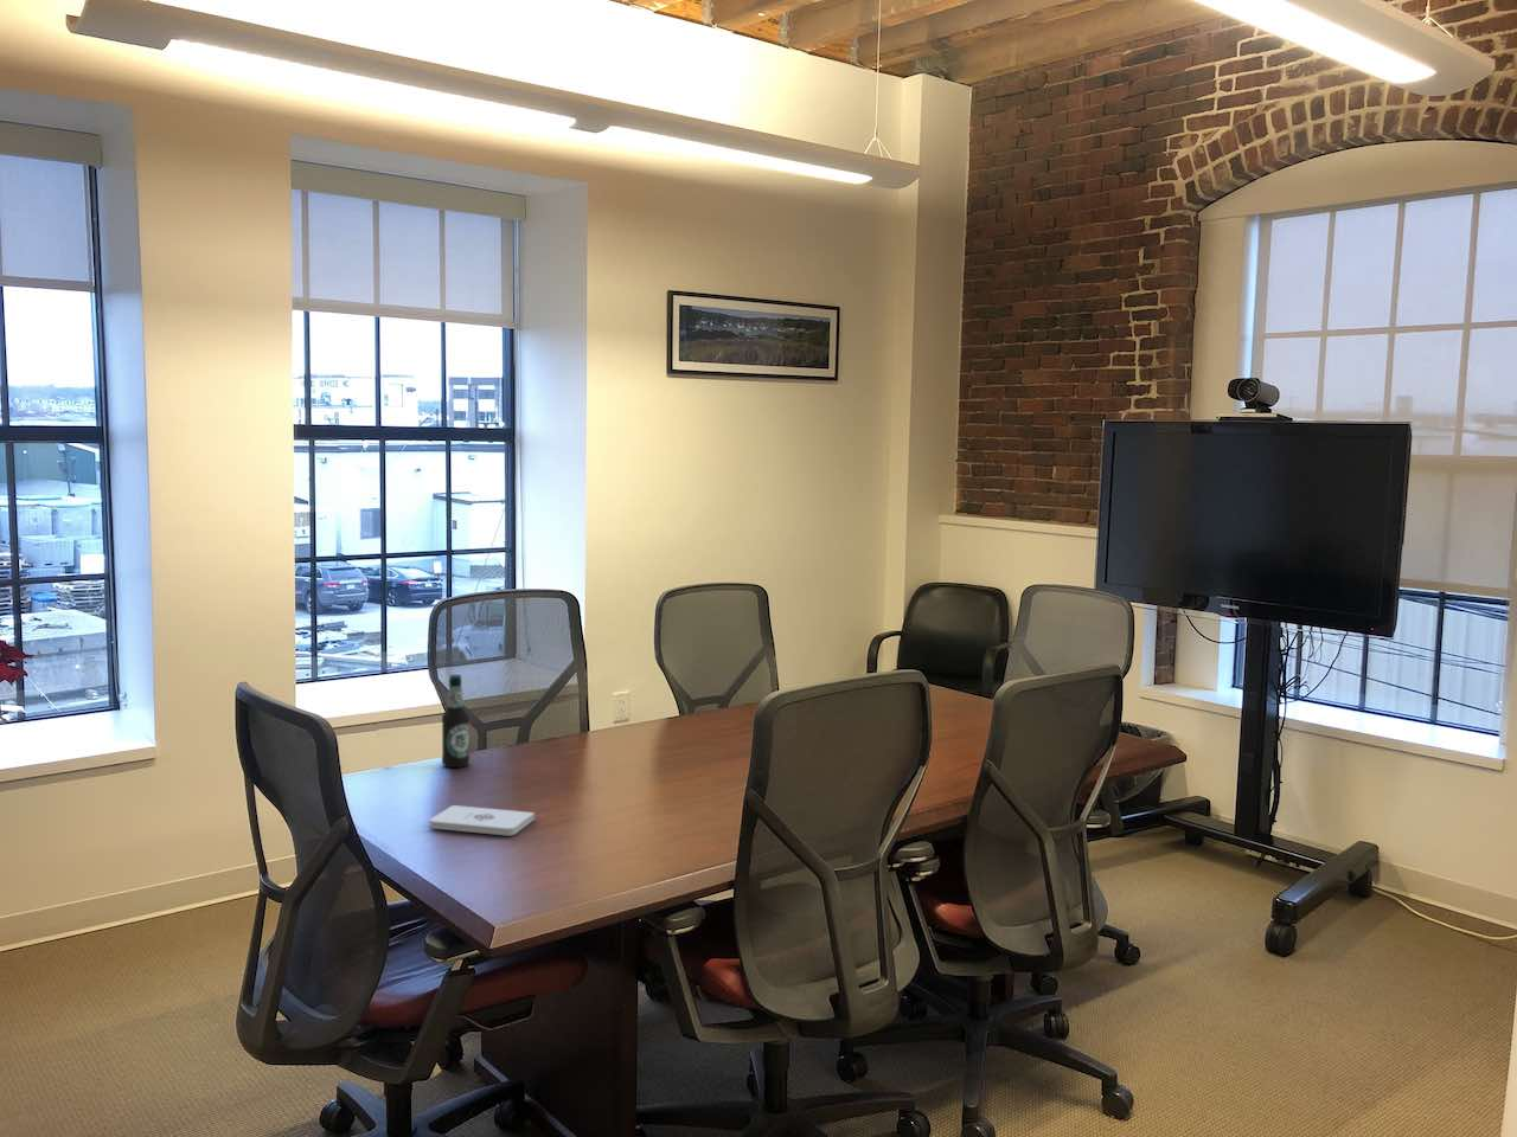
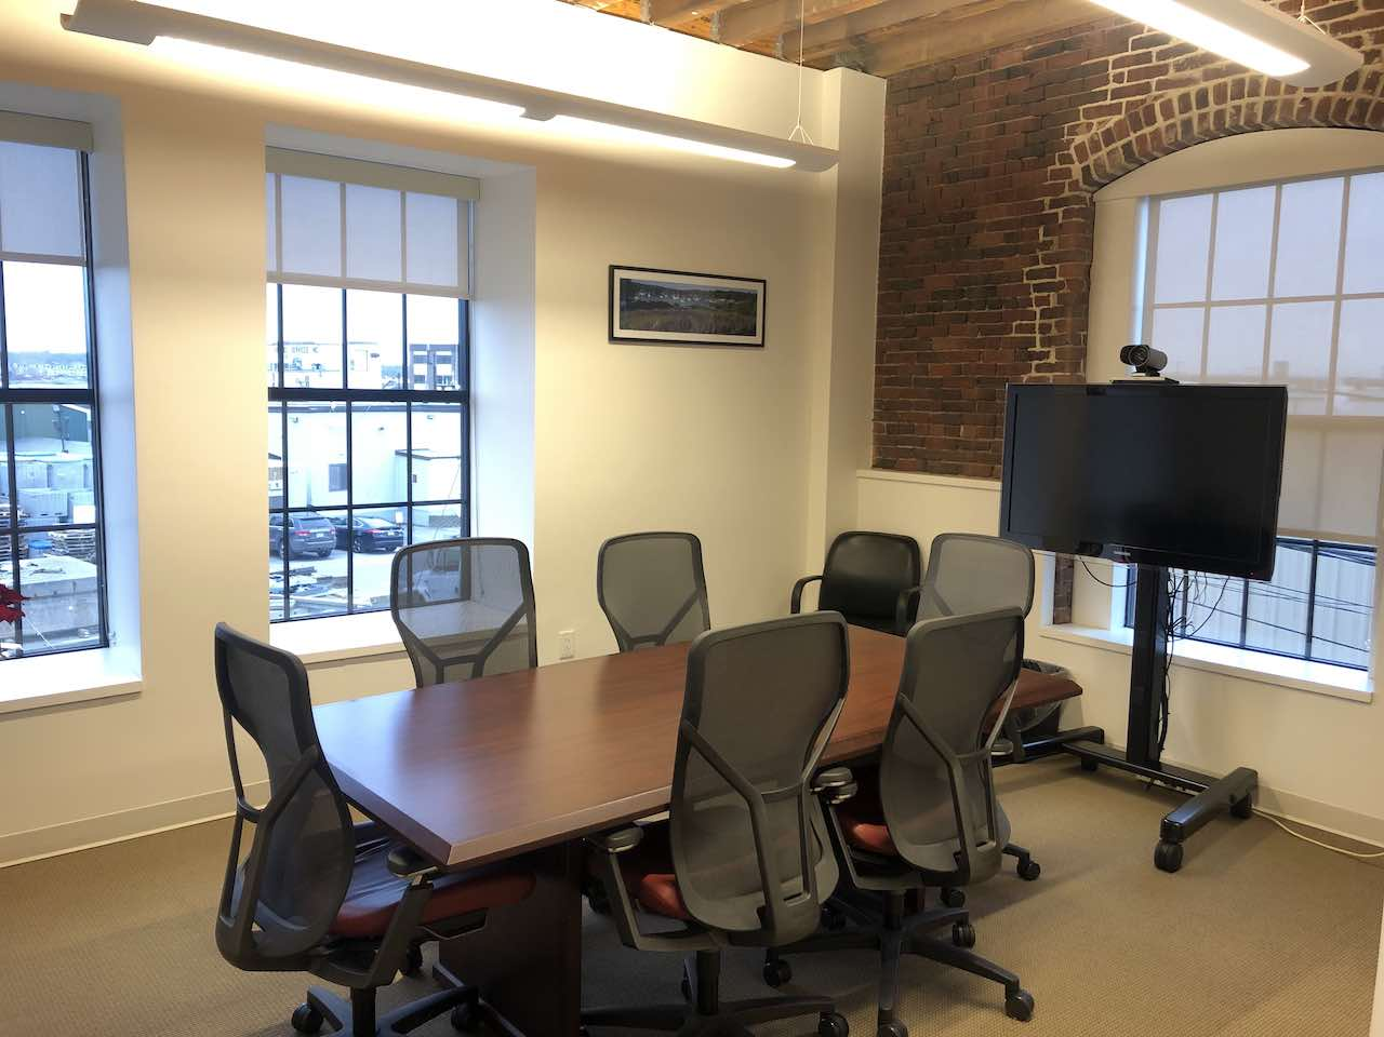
- notepad [429,804,535,836]
- bottle [441,672,471,769]
